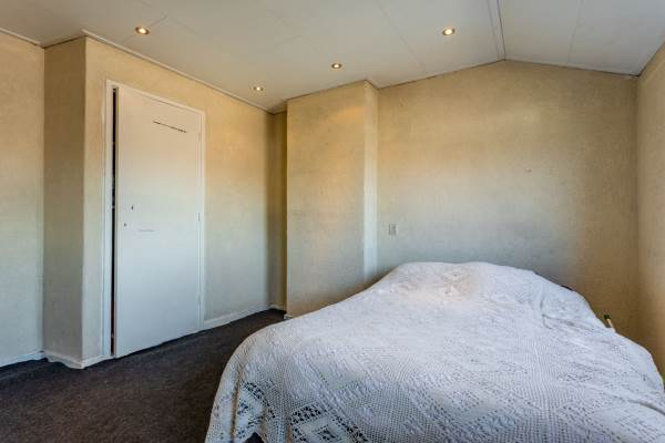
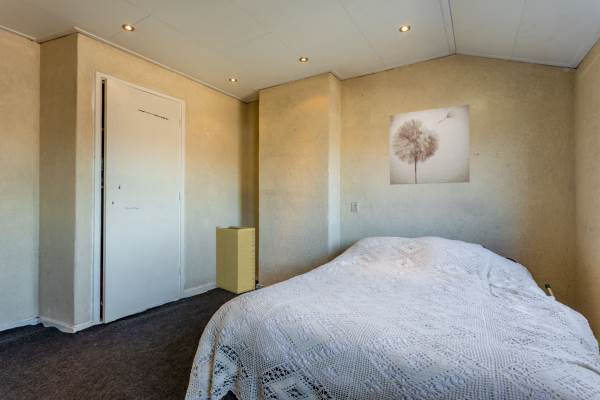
+ wall art [389,103,471,186]
+ laundry hamper [213,225,256,296]
